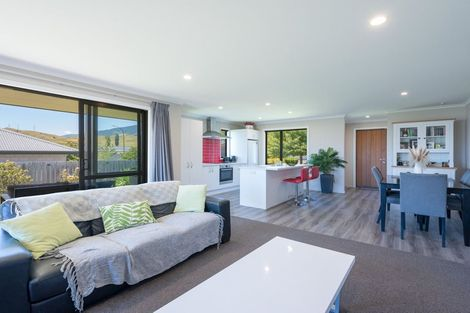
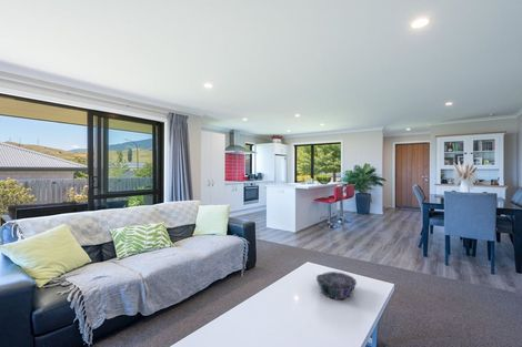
+ decorative bowl [315,271,358,300]
